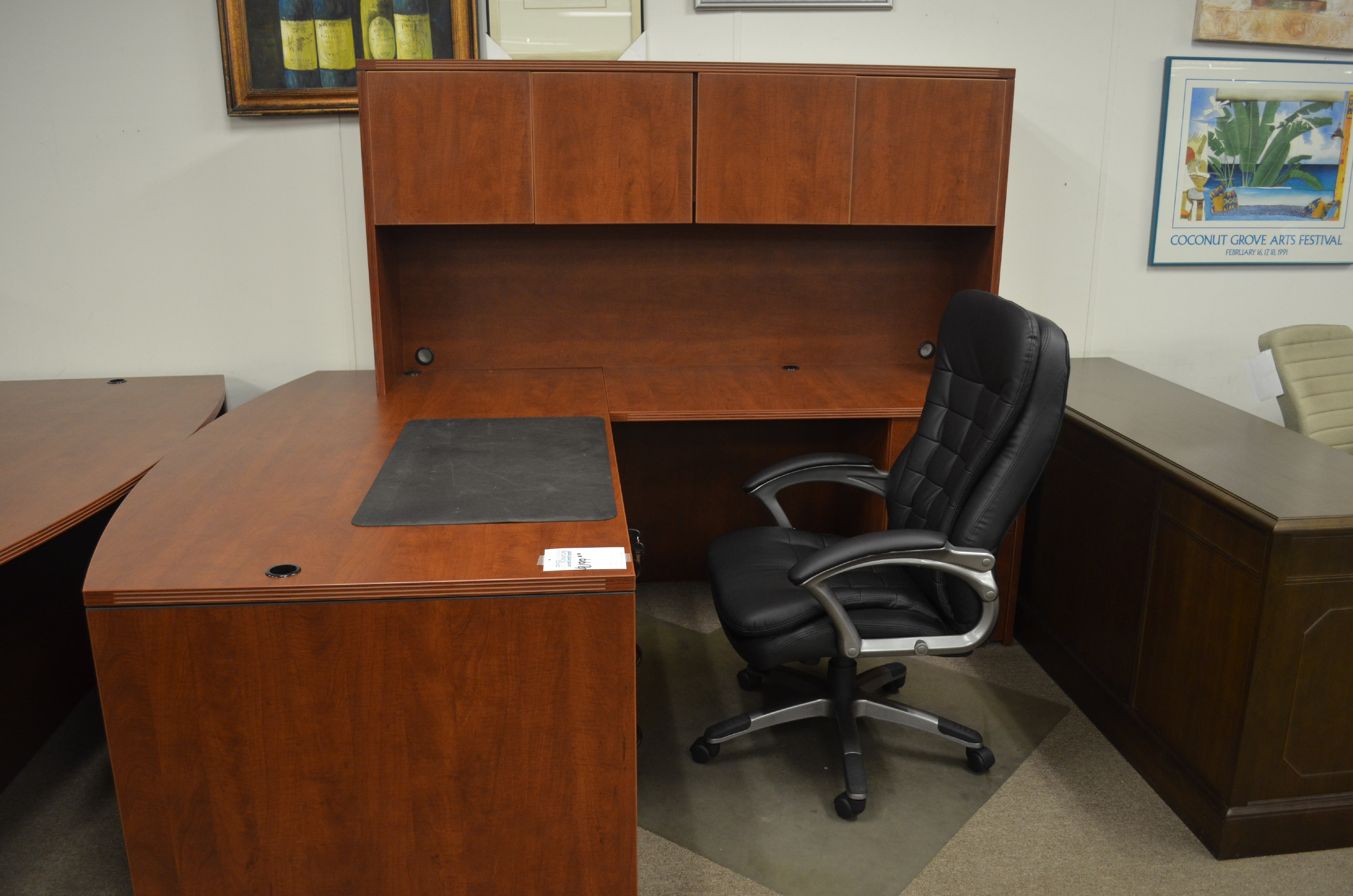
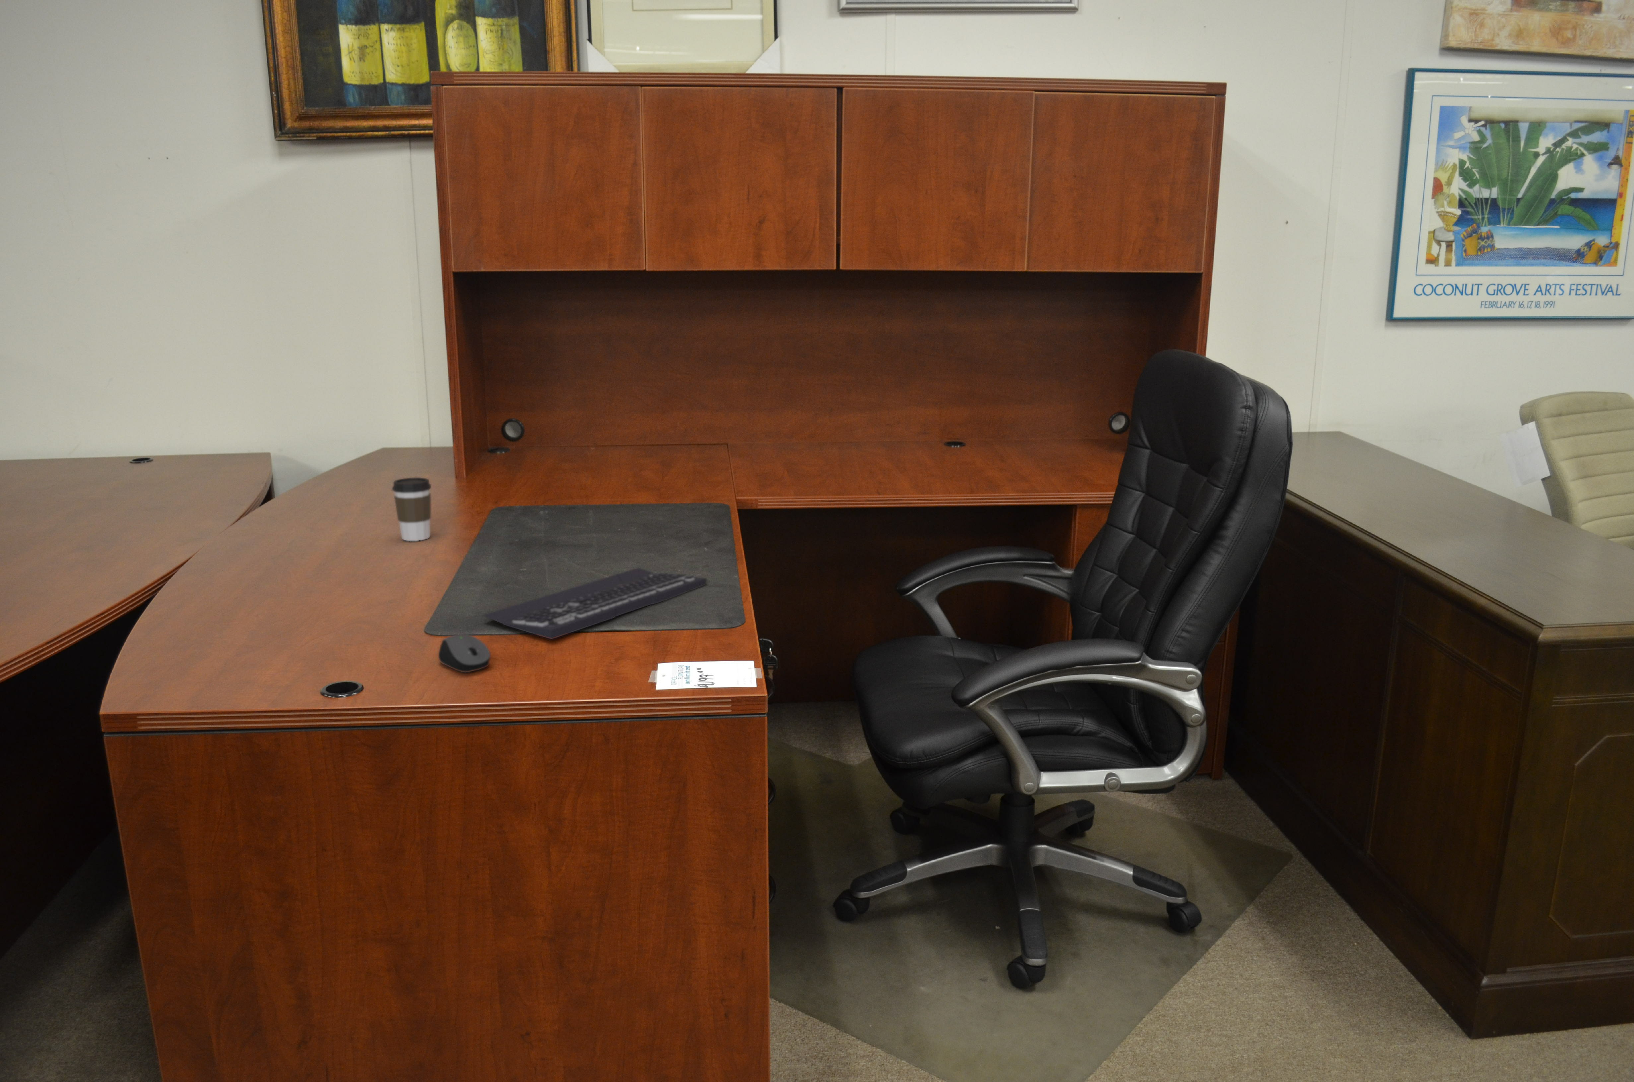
+ computer mouse [438,634,492,673]
+ coffee cup [391,477,431,541]
+ keyboard [482,568,706,640]
